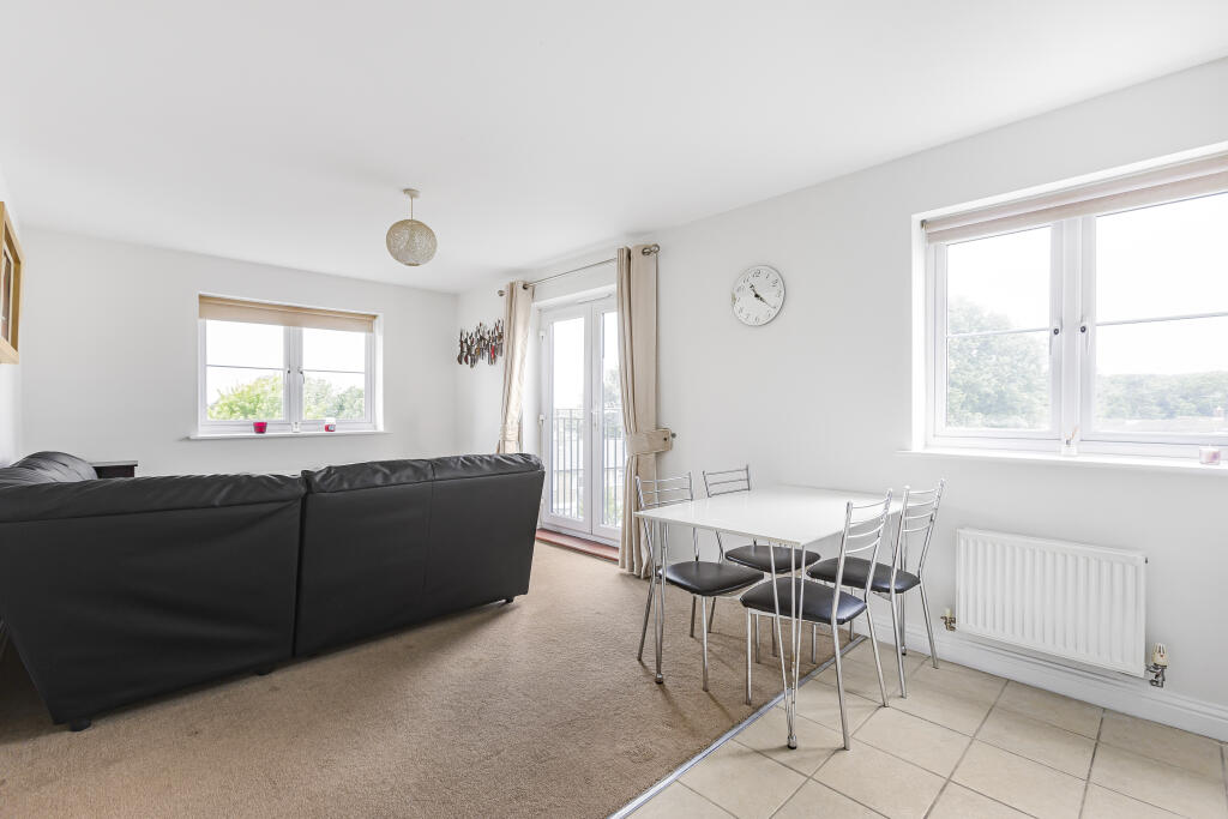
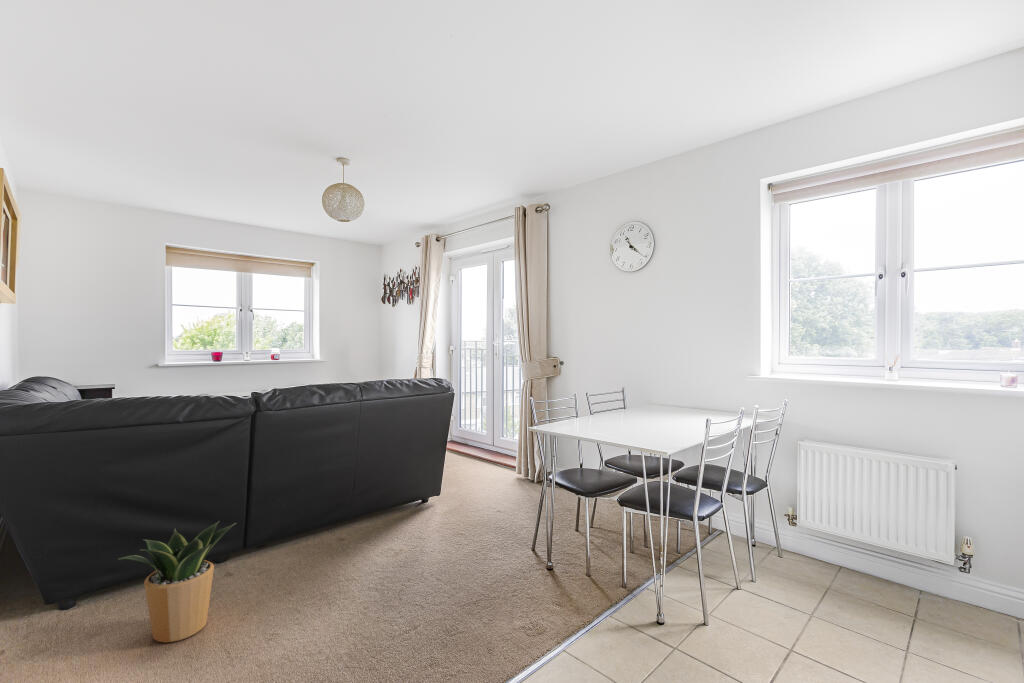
+ potted plant [118,520,237,644]
